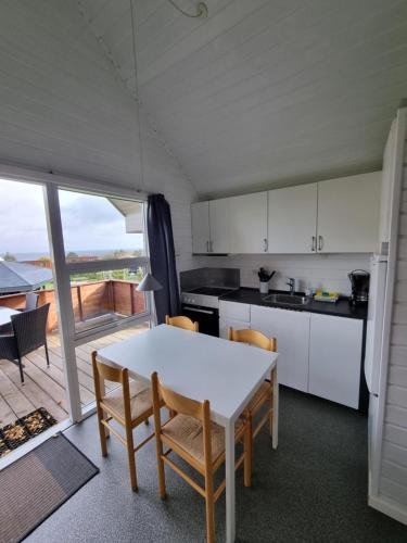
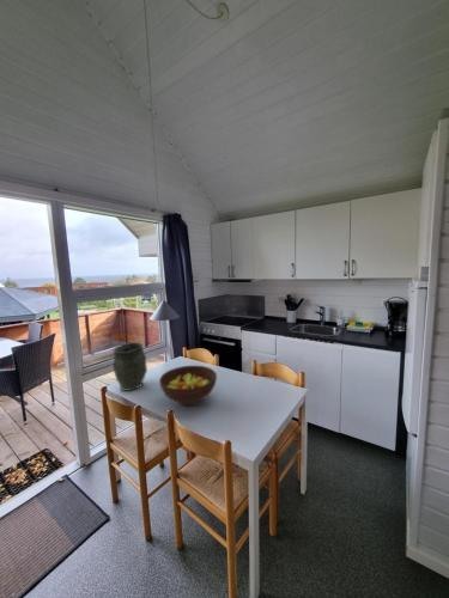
+ vase [111,341,148,392]
+ fruit bowl [158,365,218,407]
